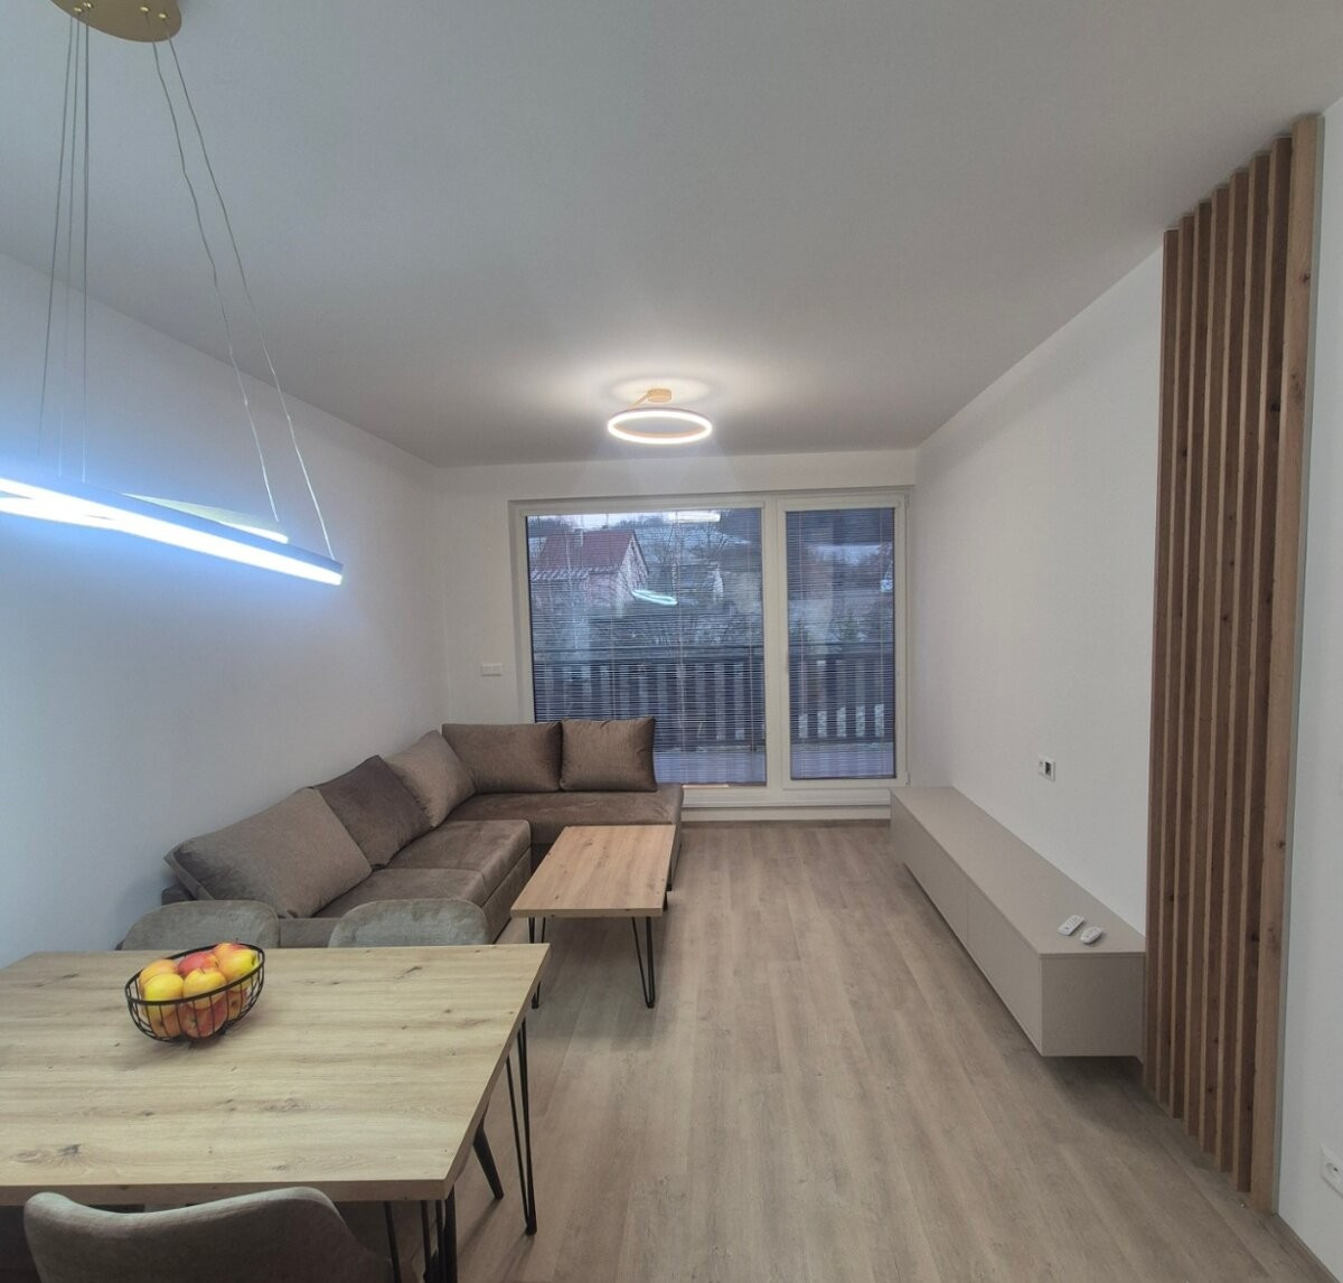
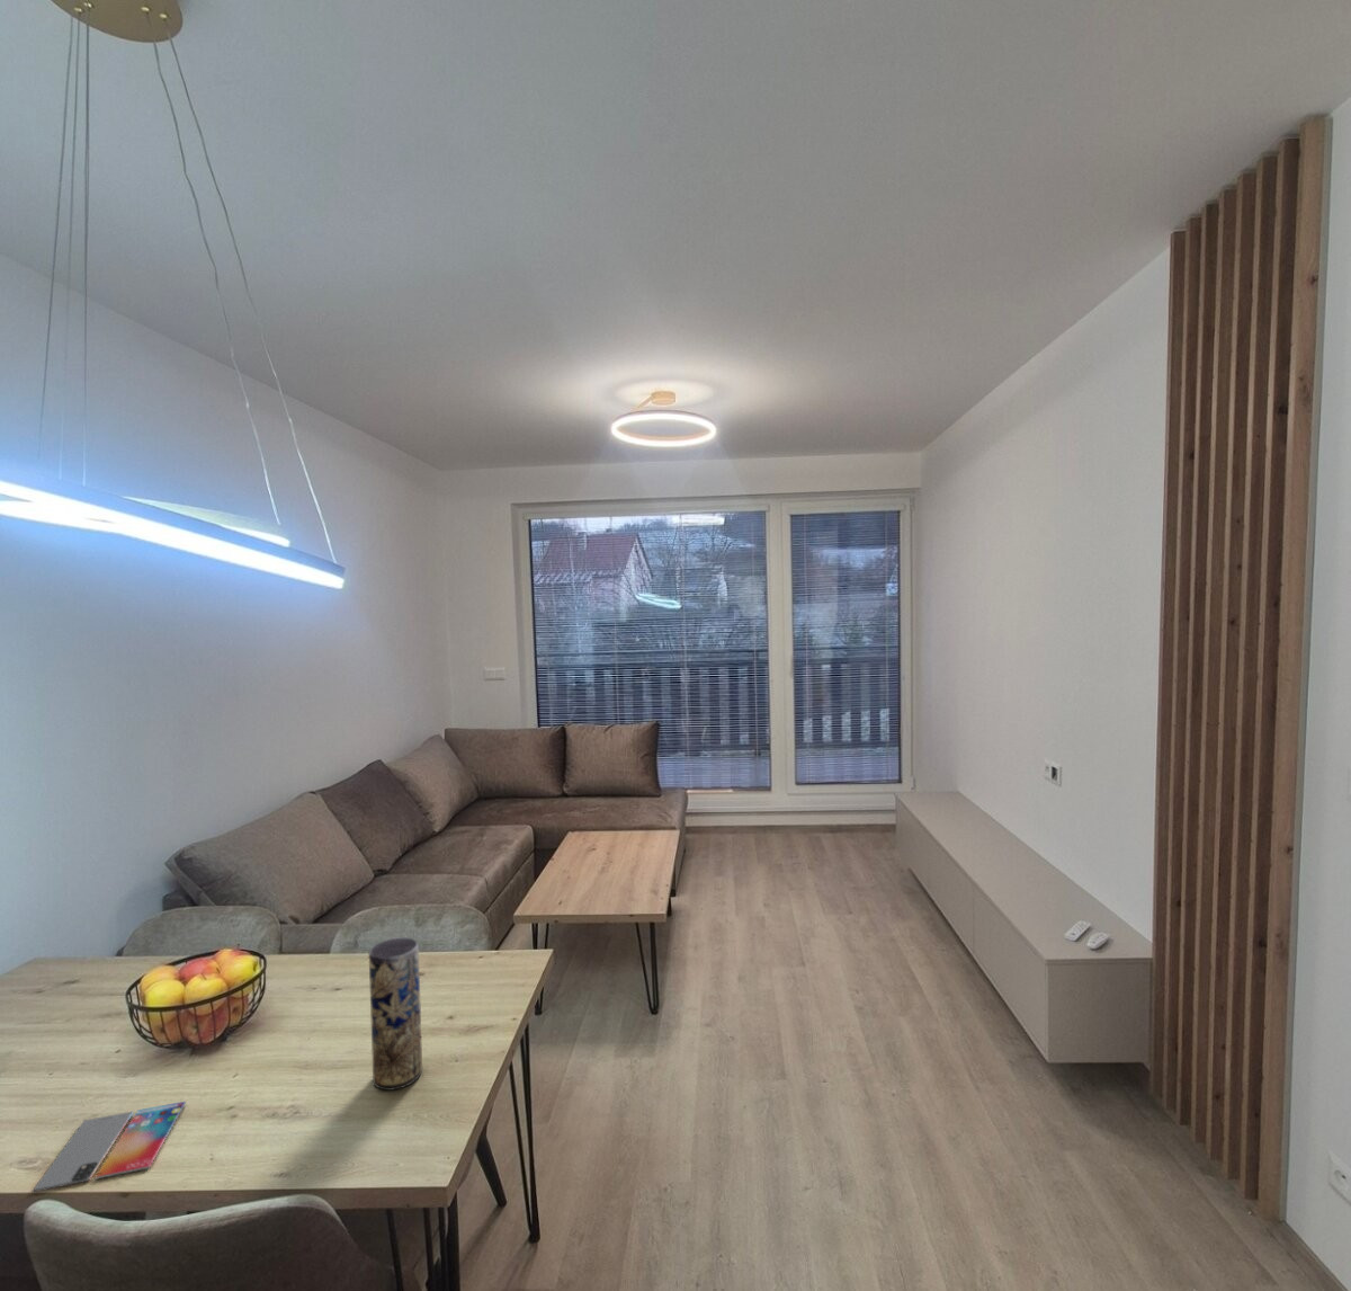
+ smartphone [30,1100,187,1193]
+ vase [368,936,423,1092]
